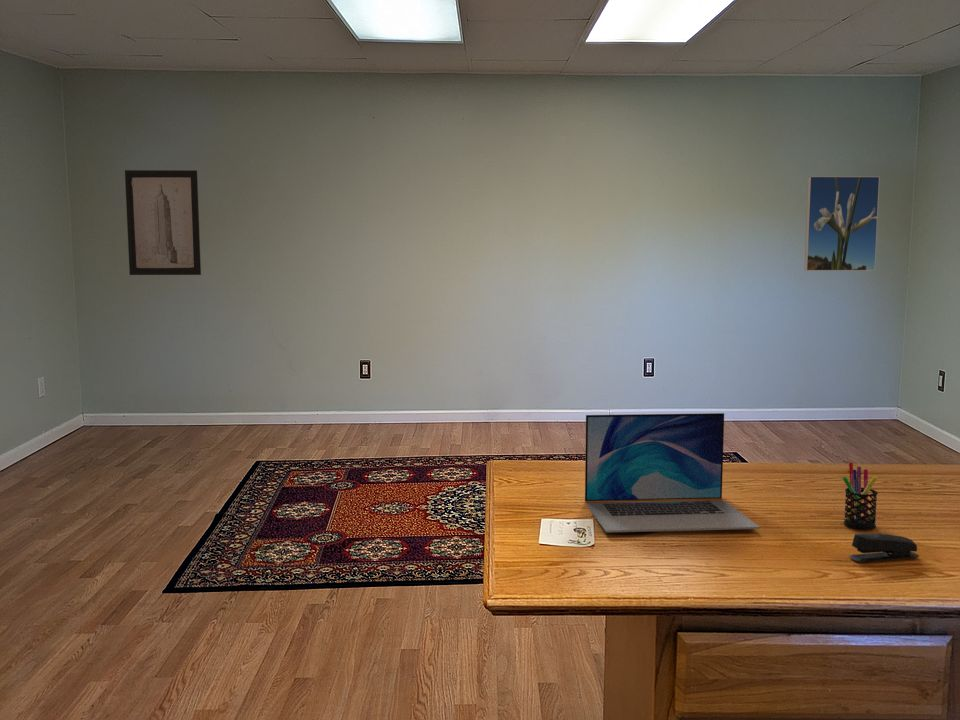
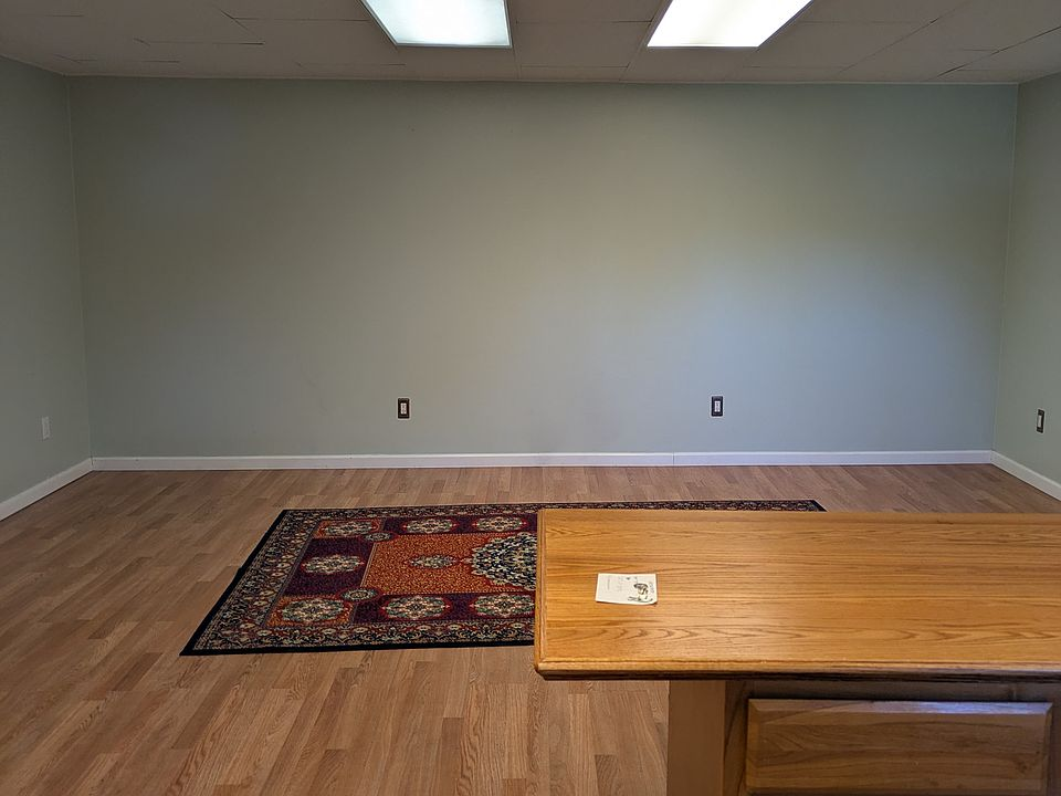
- pen holder [842,462,879,530]
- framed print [804,175,881,272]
- laptop [584,412,761,533]
- wall art [124,169,202,276]
- stapler [849,533,920,563]
